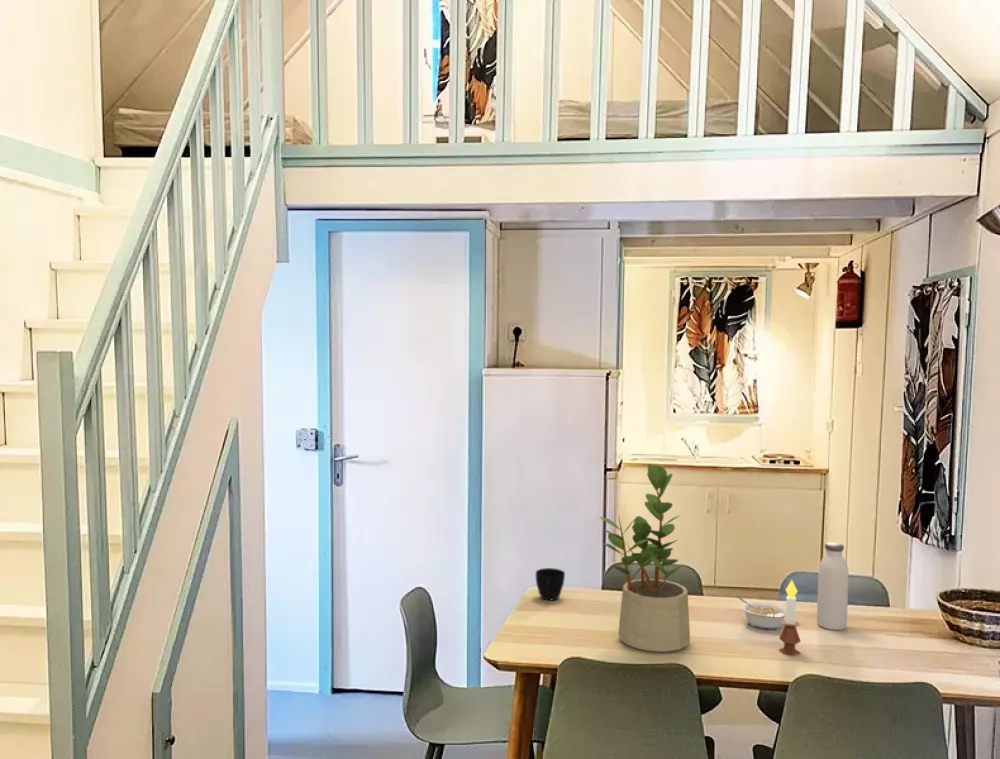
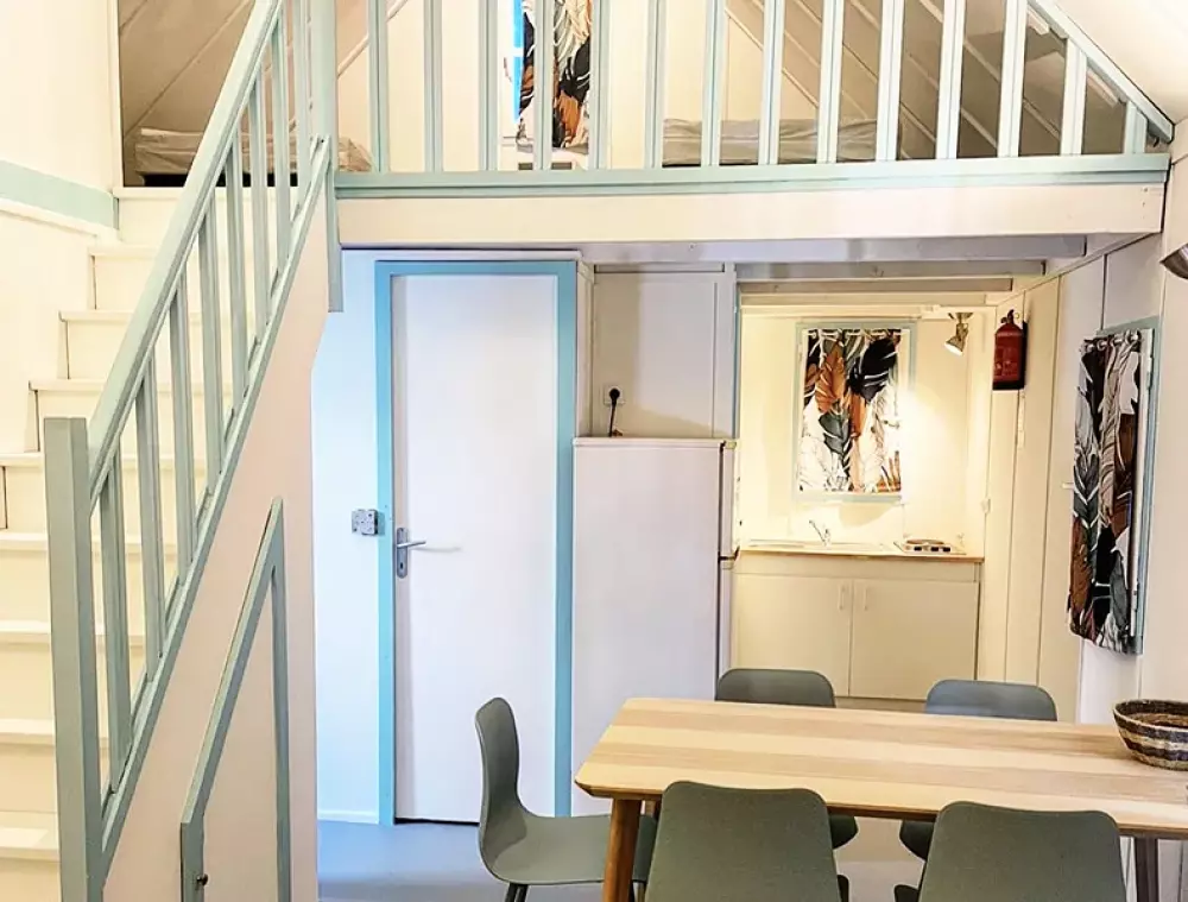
- legume [737,596,786,631]
- candle [778,579,802,656]
- potted plant [598,463,691,653]
- cup [535,567,566,601]
- water bottle [816,541,849,631]
